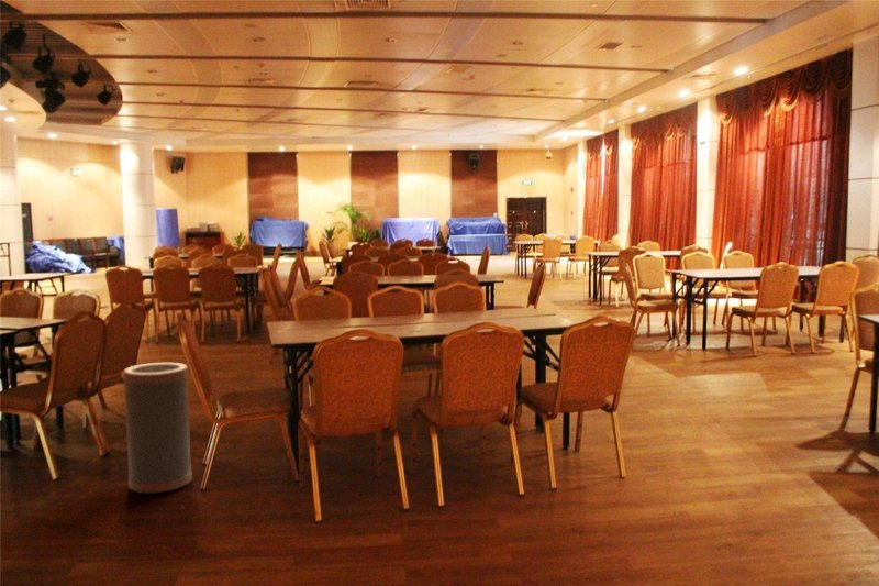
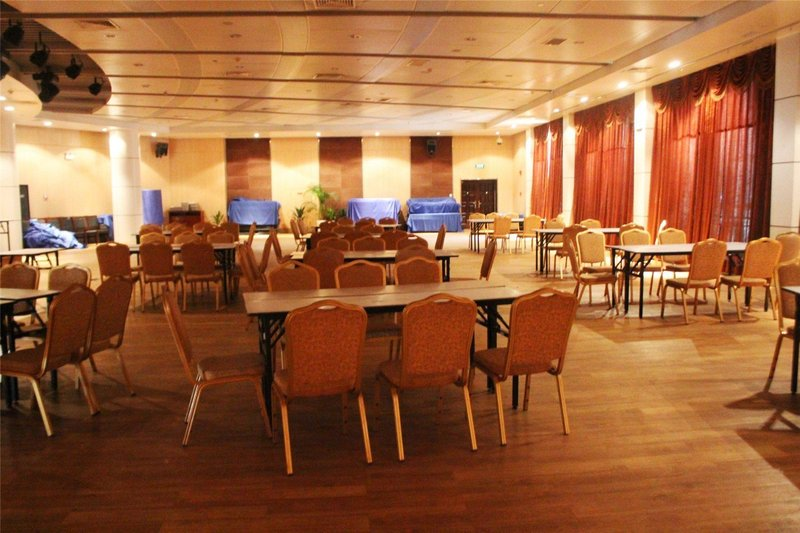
- trash can [122,362,193,495]
